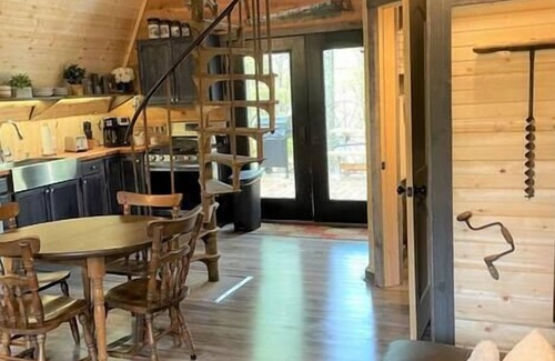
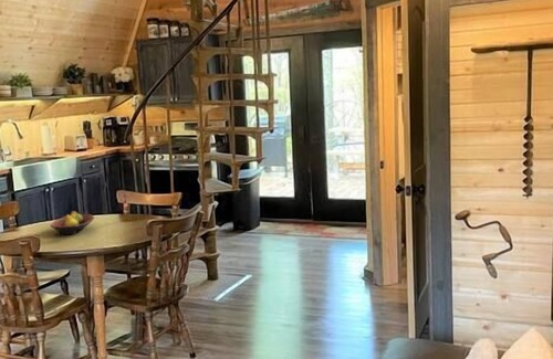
+ fruit bowl [50,210,95,235]
